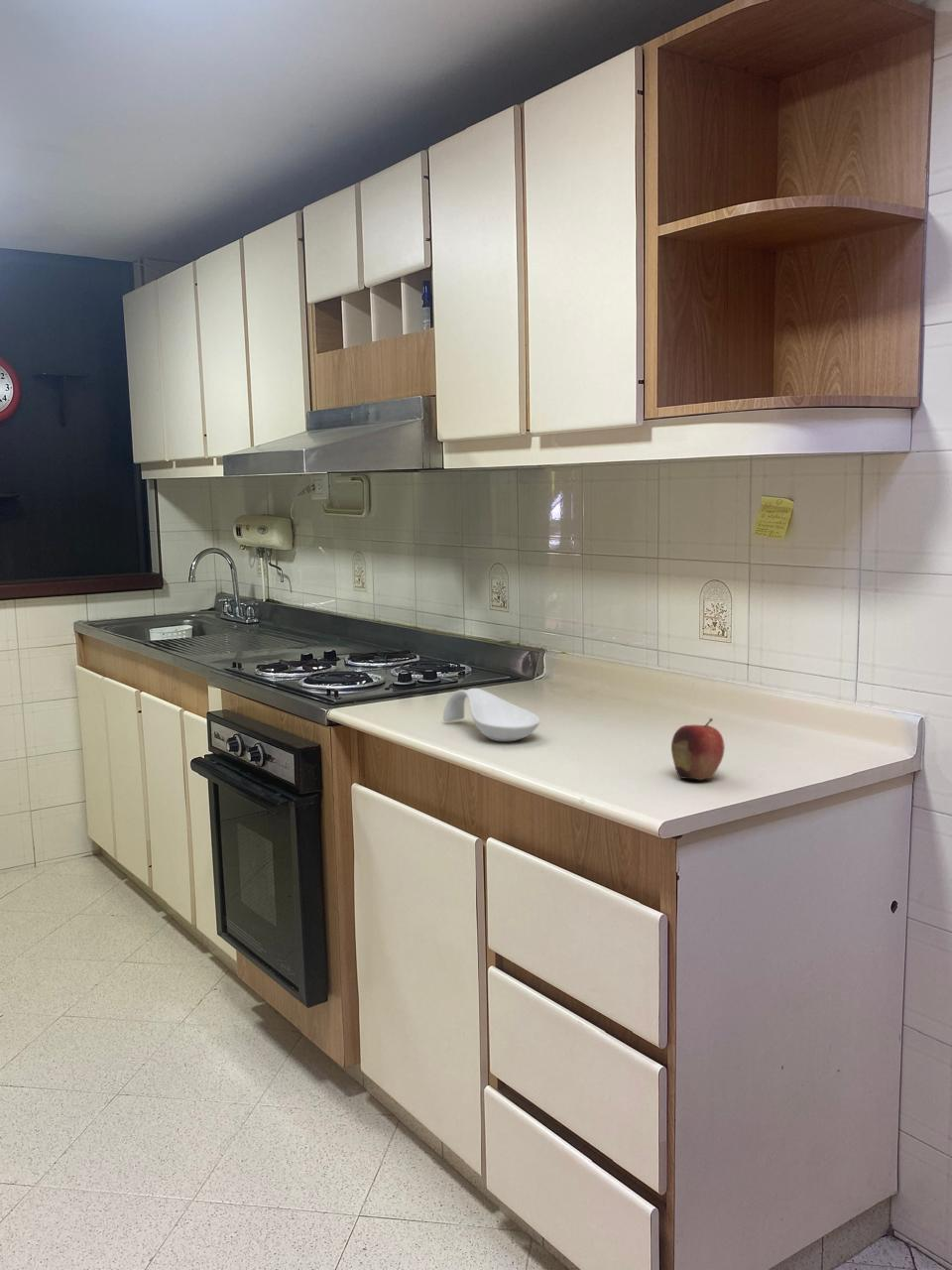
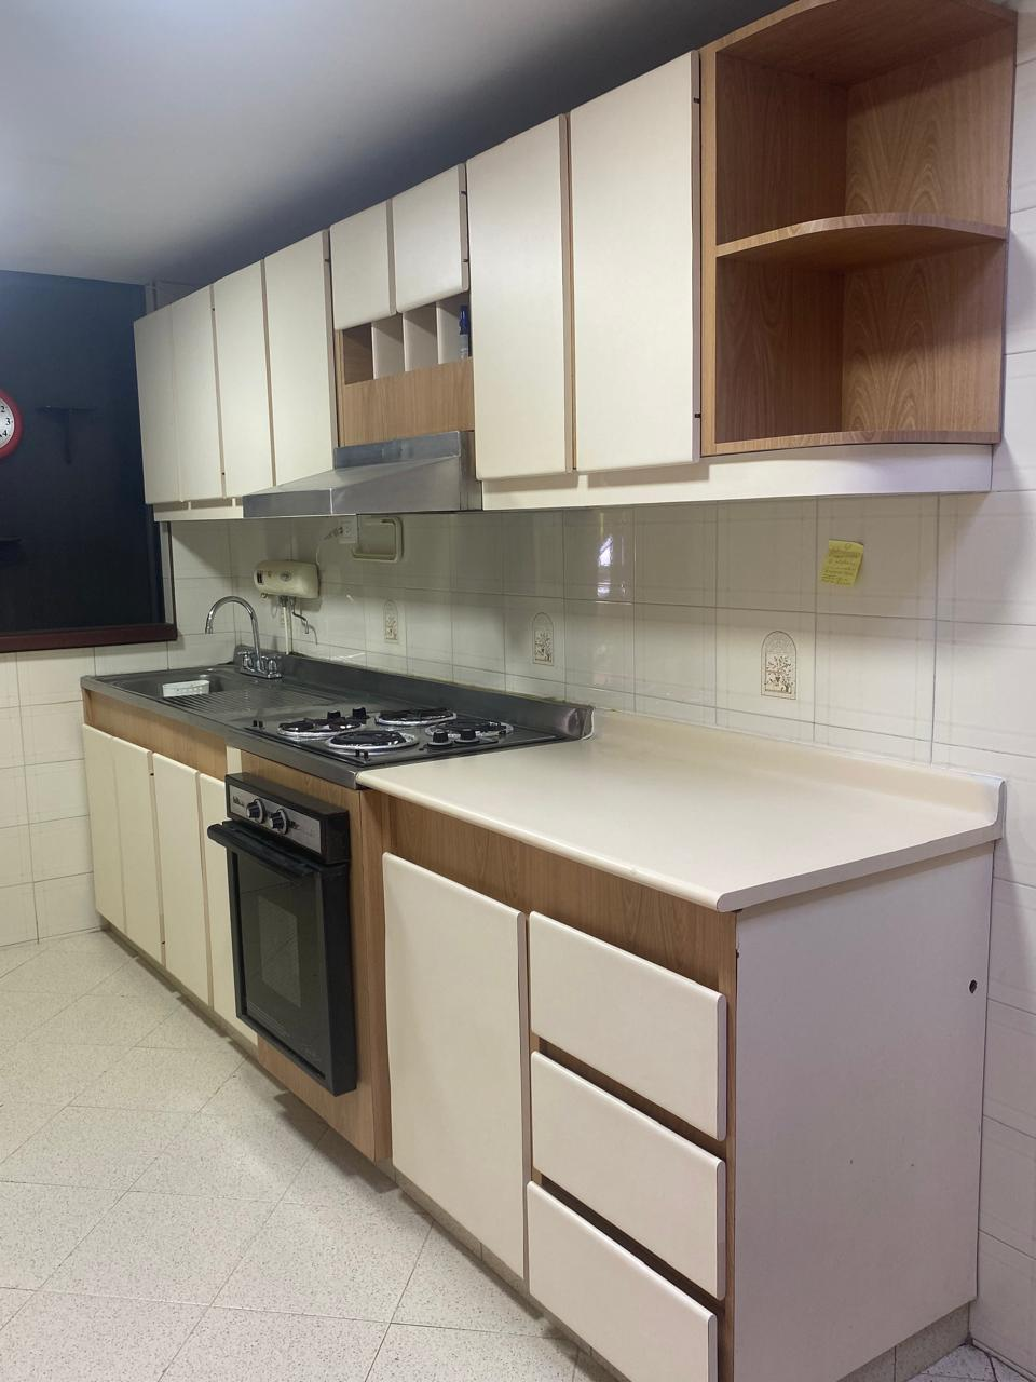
- fruit [670,717,726,781]
- spoon rest [442,688,541,742]
